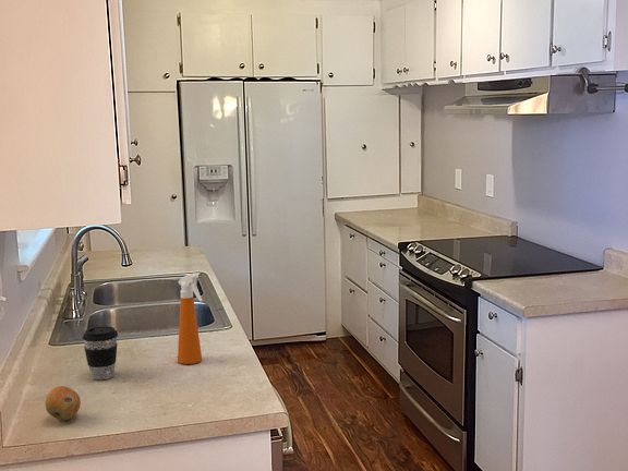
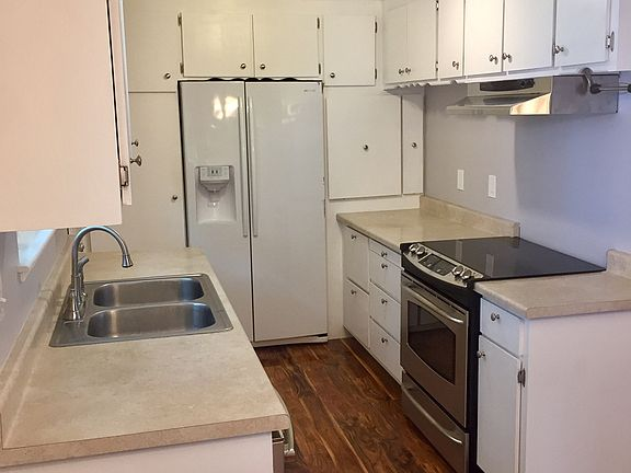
- coffee cup [82,325,119,381]
- fruit [45,385,82,422]
- spray bottle [177,271,204,365]
